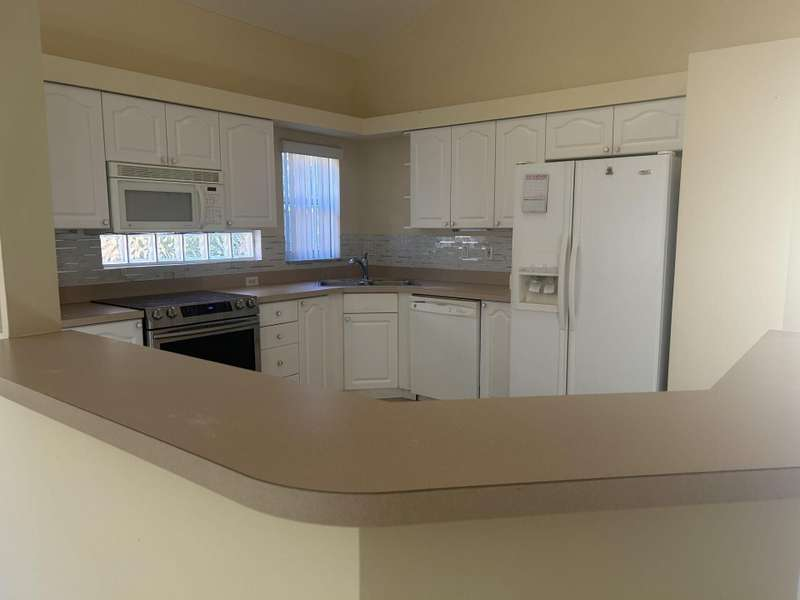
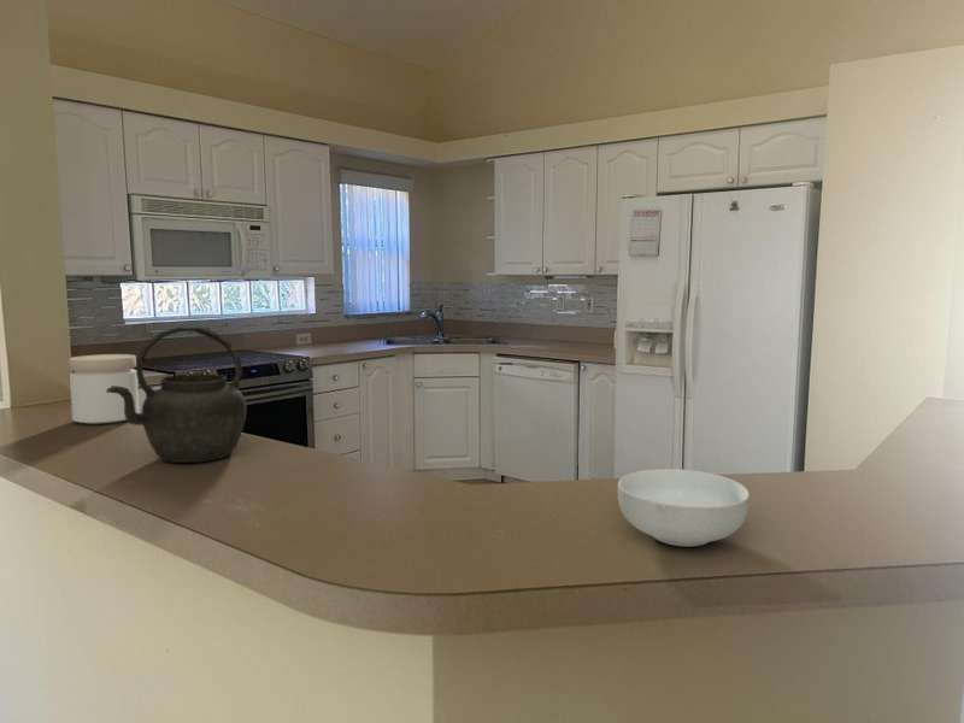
+ cereal bowl [617,468,751,547]
+ kettle [106,325,247,464]
+ jar [67,353,141,425]
